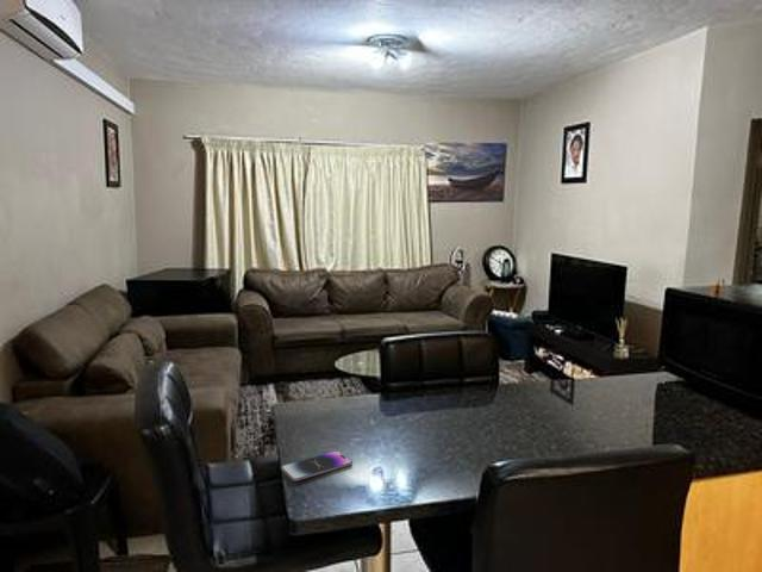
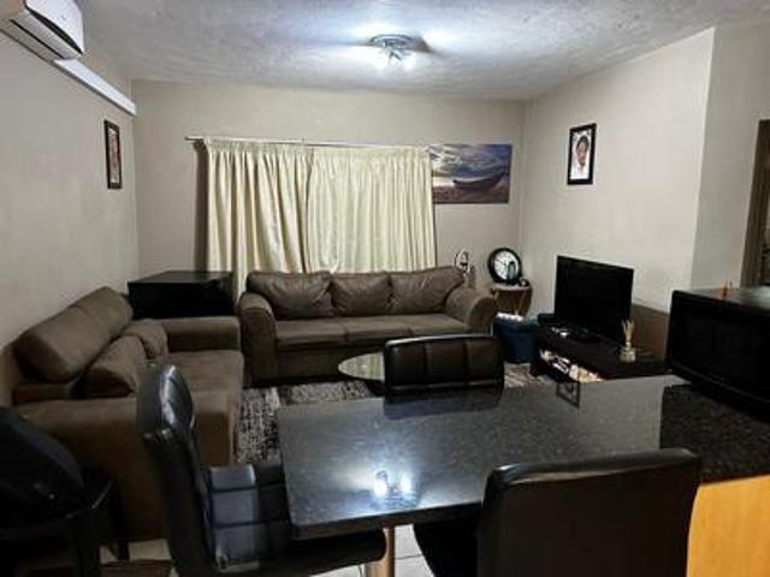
- smartphone [280,449,354,483]
